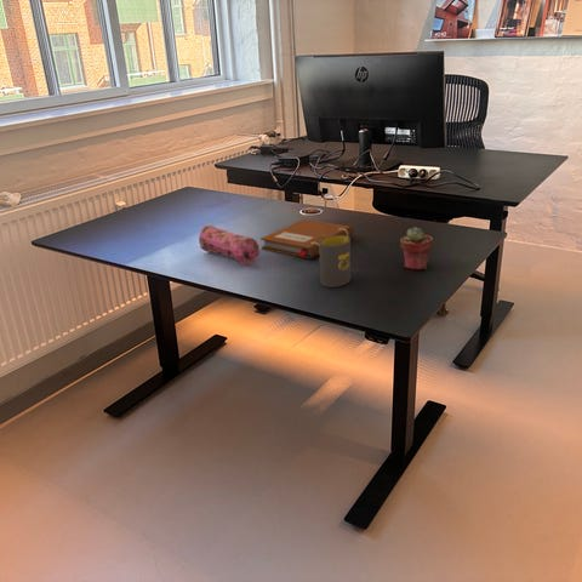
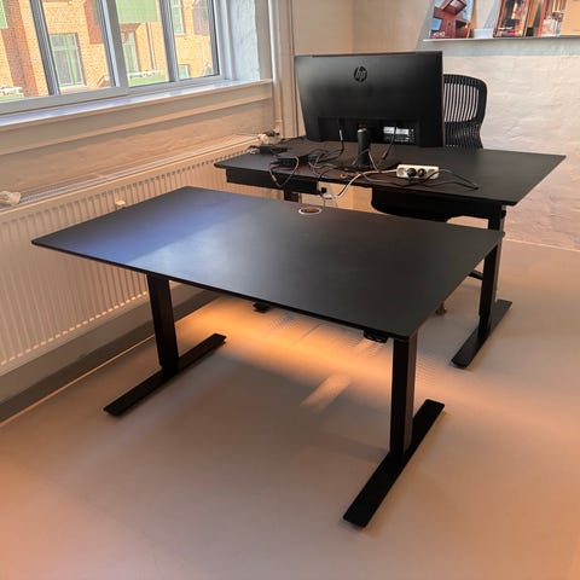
- mug [318,235,352,289]
- notebook [259,218,355,259]
- pencil case [198,224,261,267]
- potted succulent [399,226,434,272]
